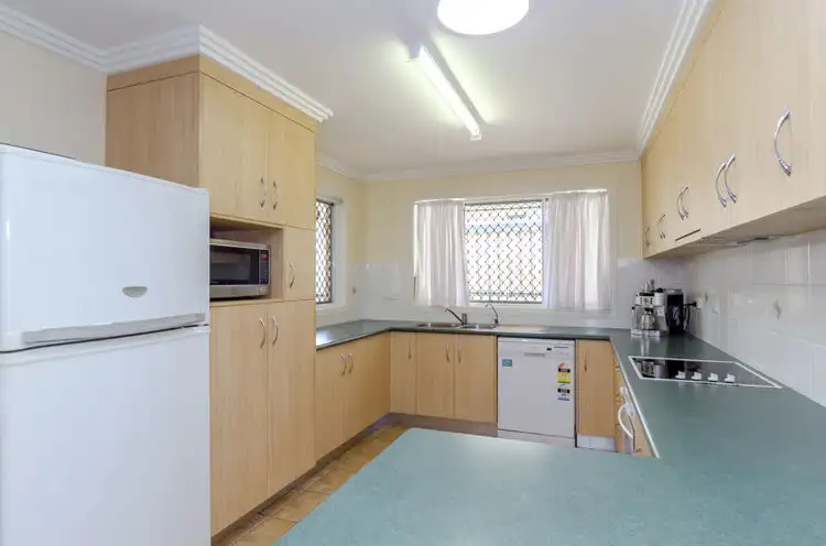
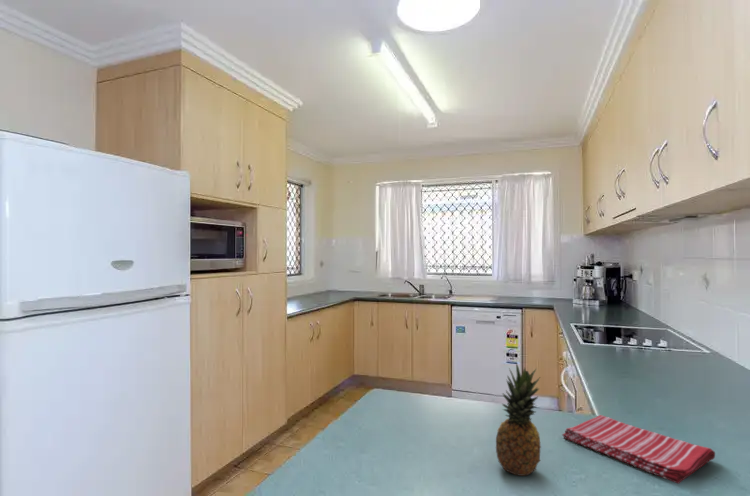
+ dish towel [561,414,716,484]
+ fruit [495,362,542,477]
